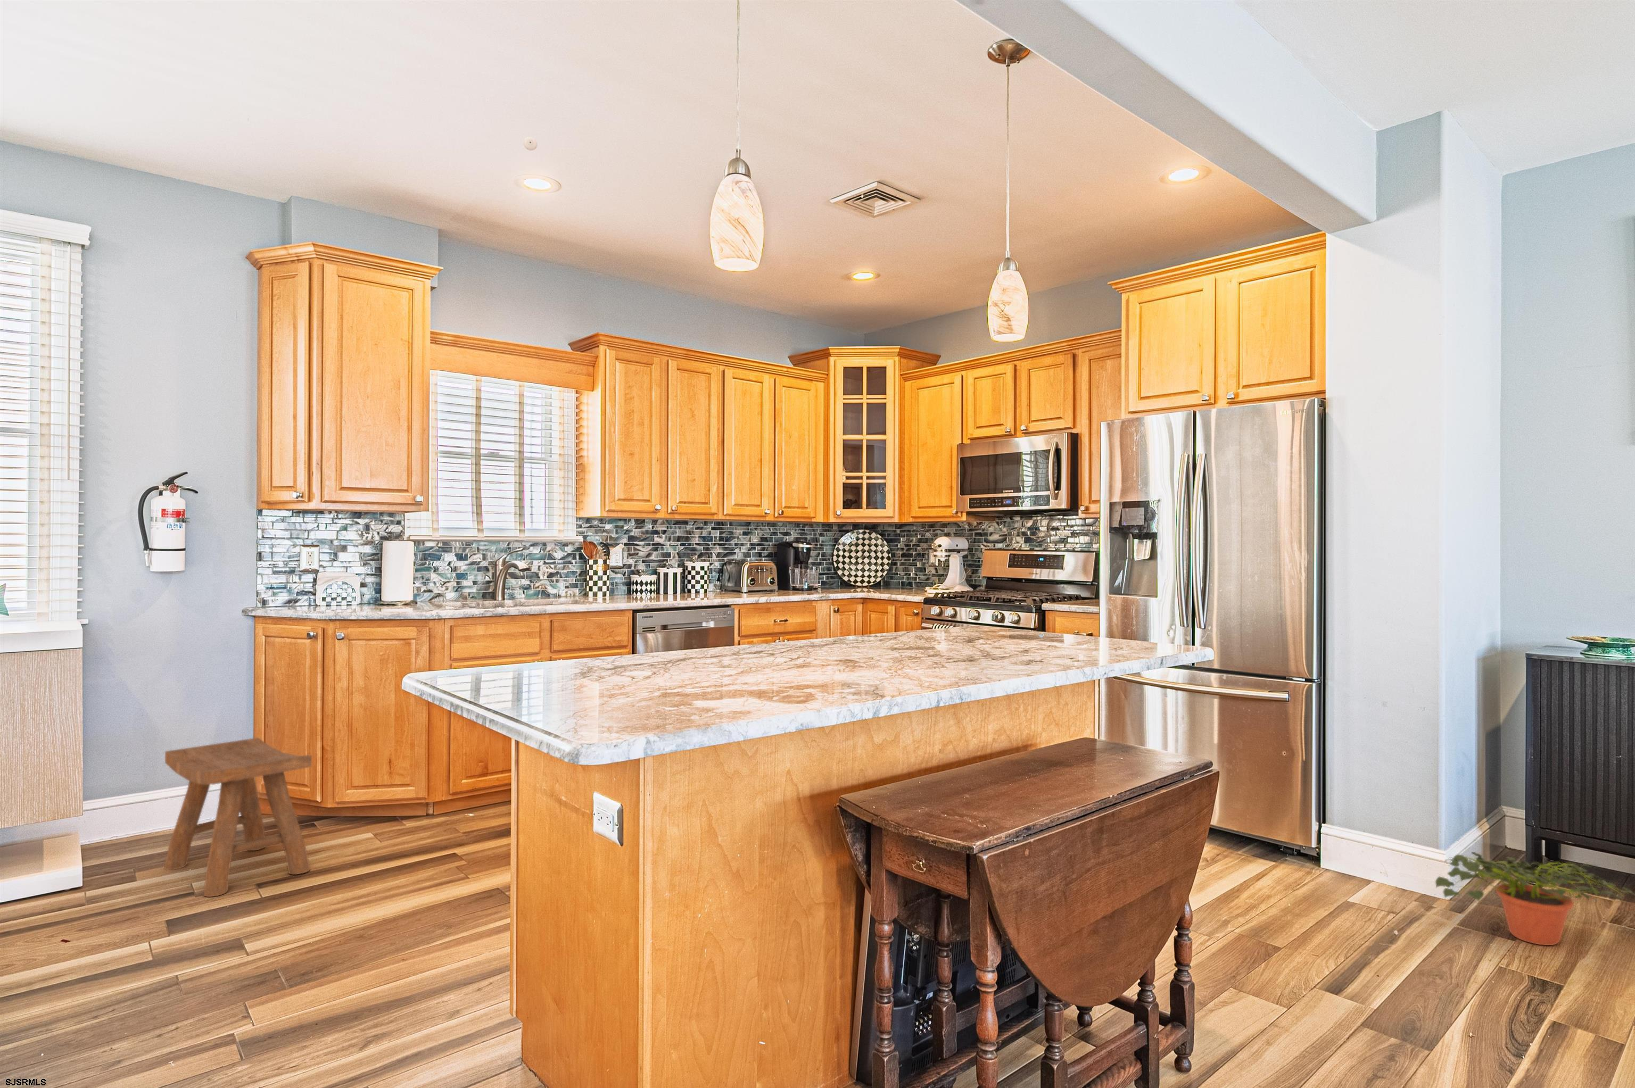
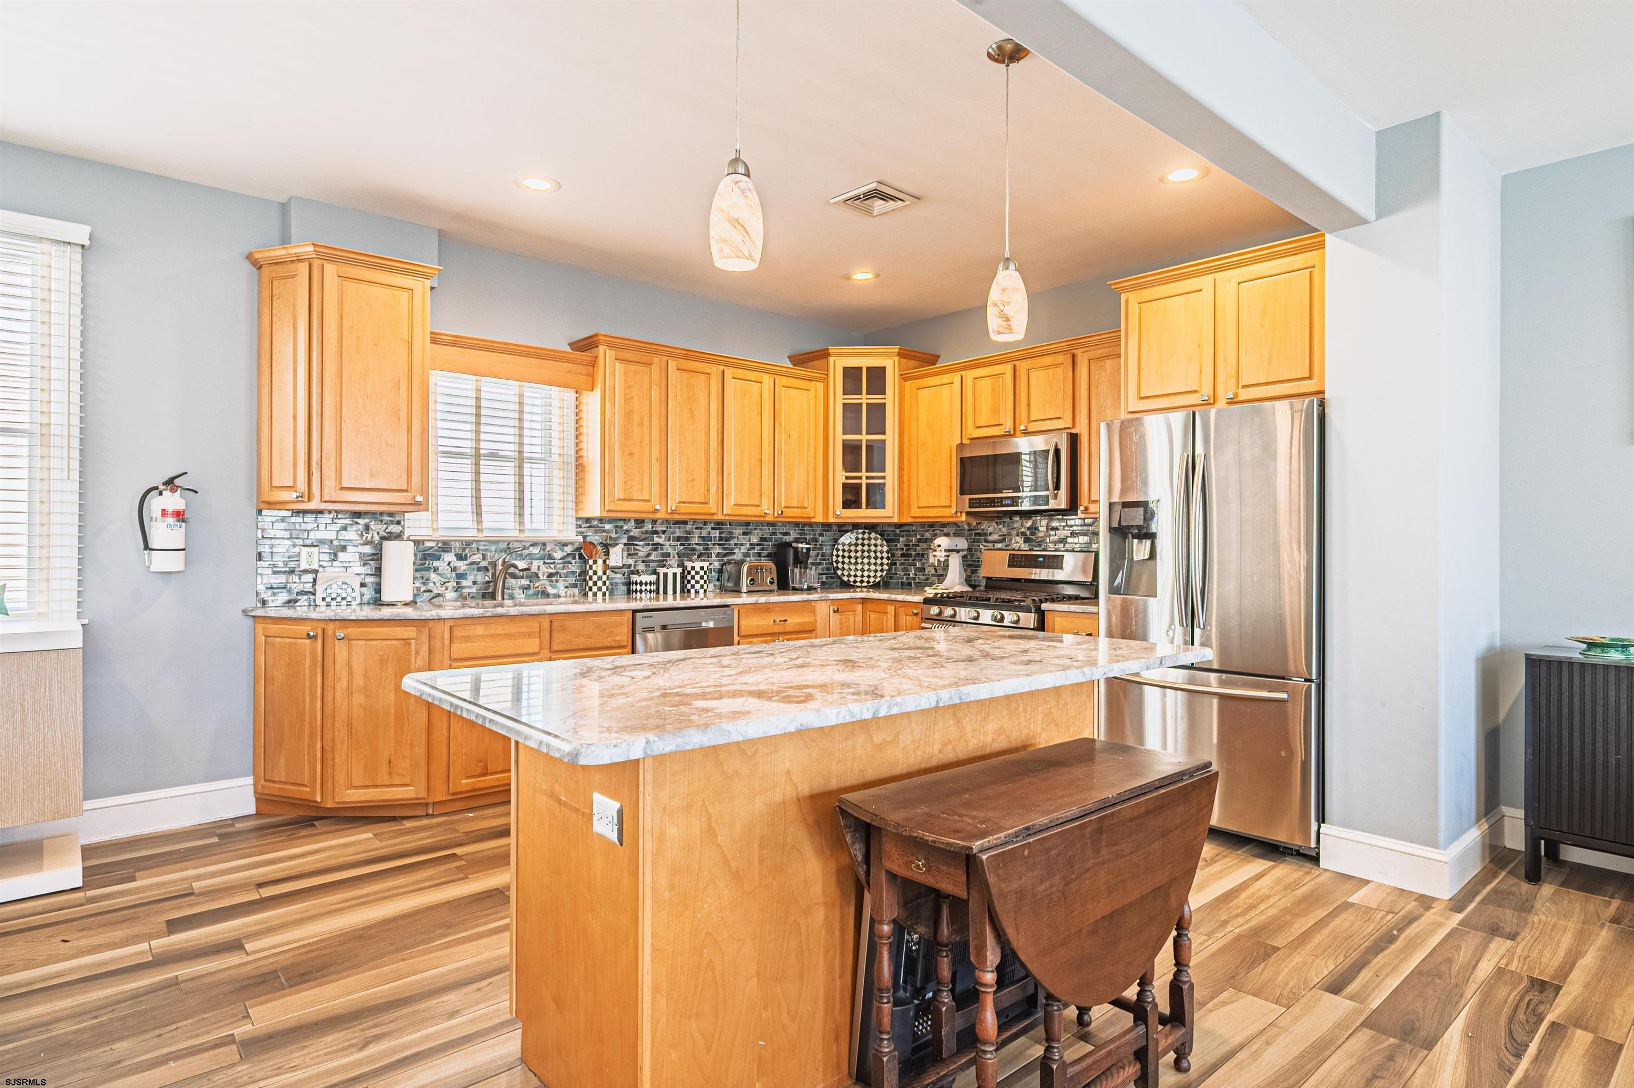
- smoke detector [522,136,538,151]
- stool [164,737,312,897]
- potted plant [1435,851,1635,946]
